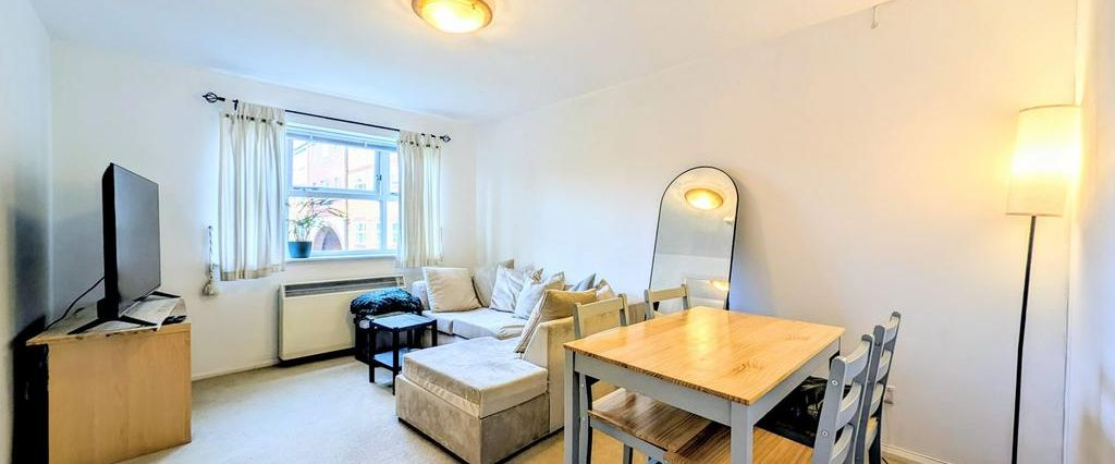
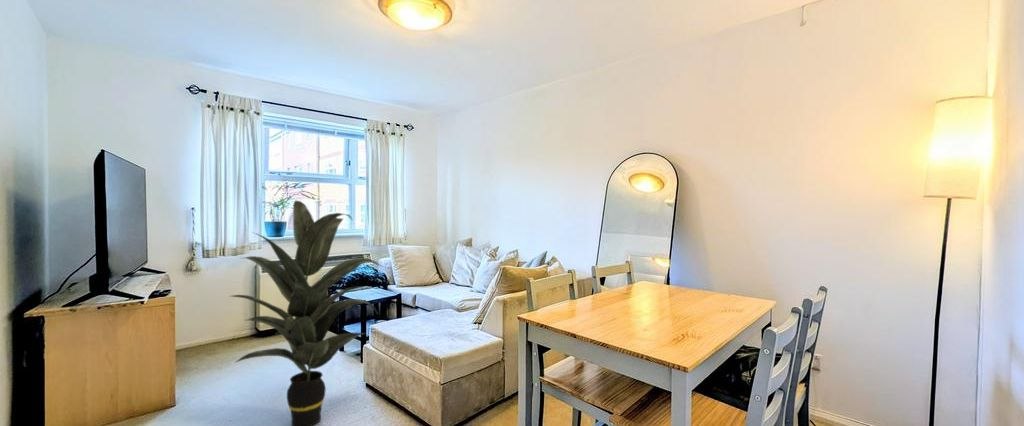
+ indoor plant [230,200,384,426]
